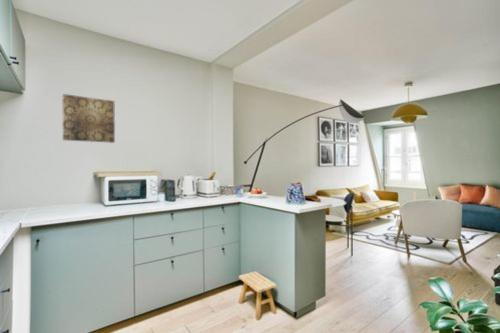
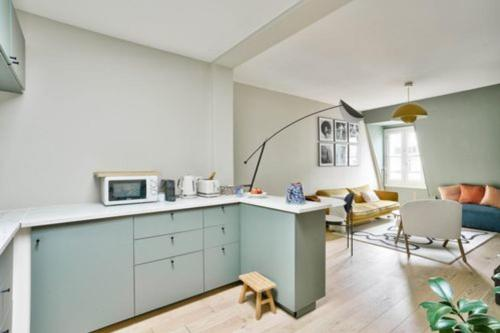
- wall art [62,93,116,144]
